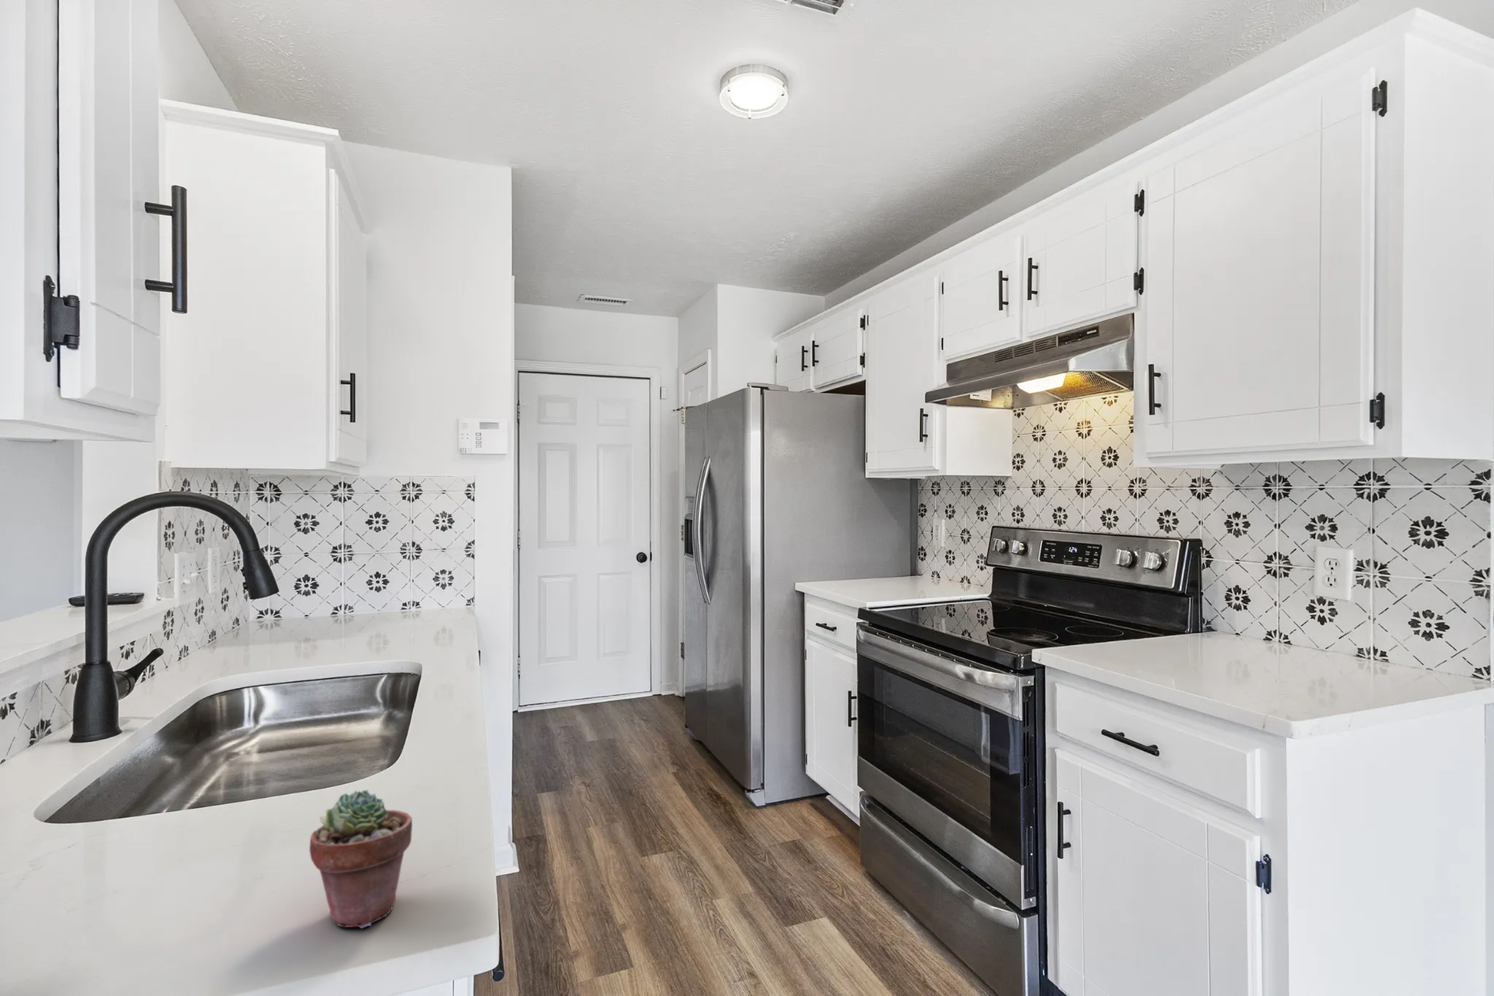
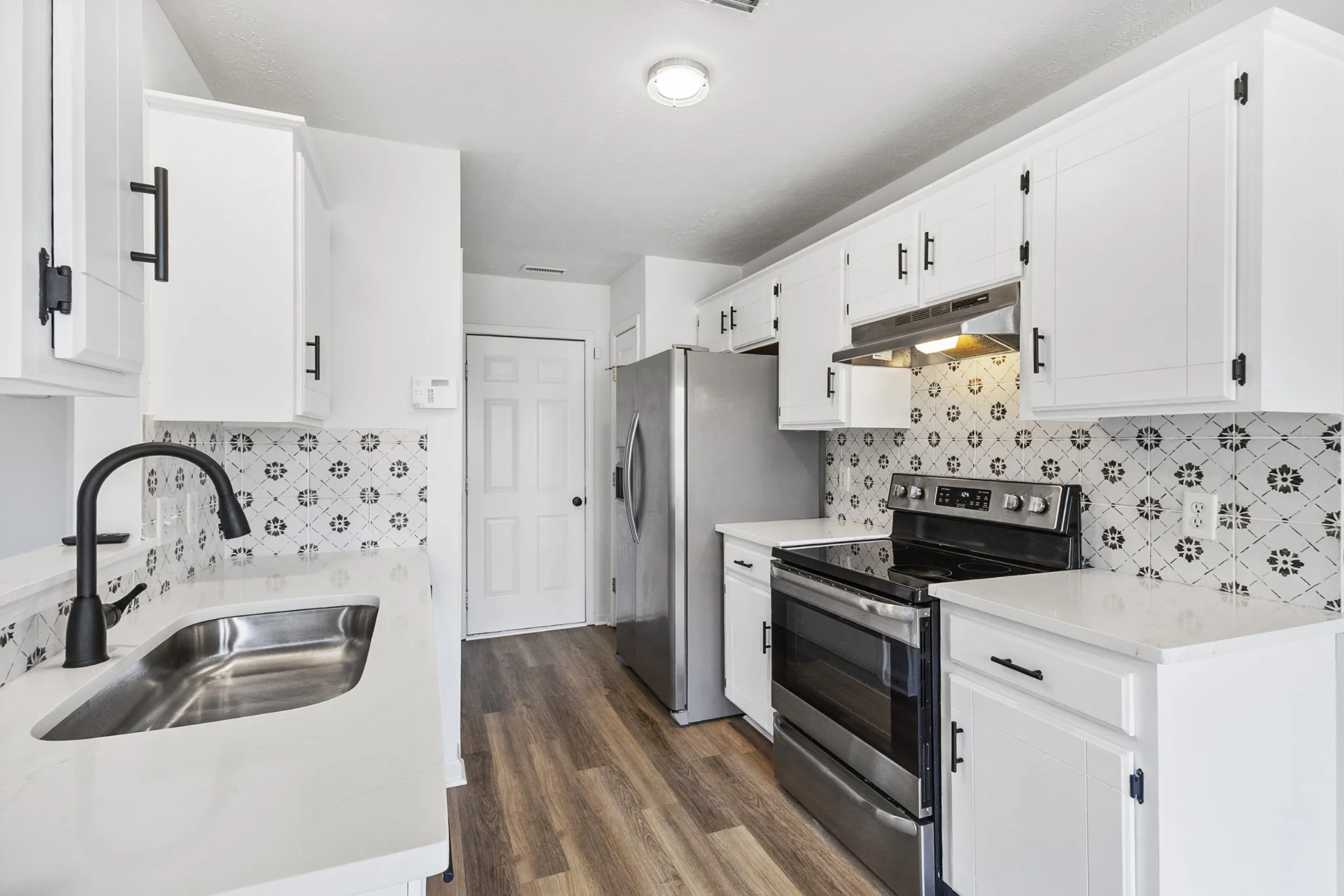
- potted succulent [309,789,412,929]
